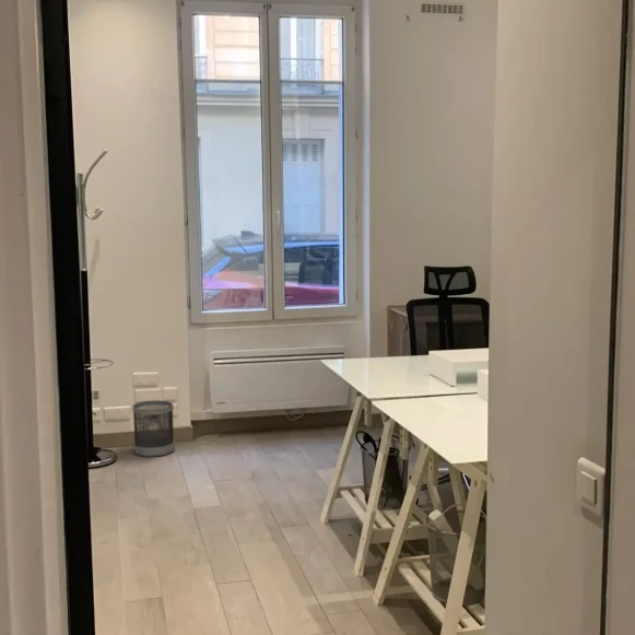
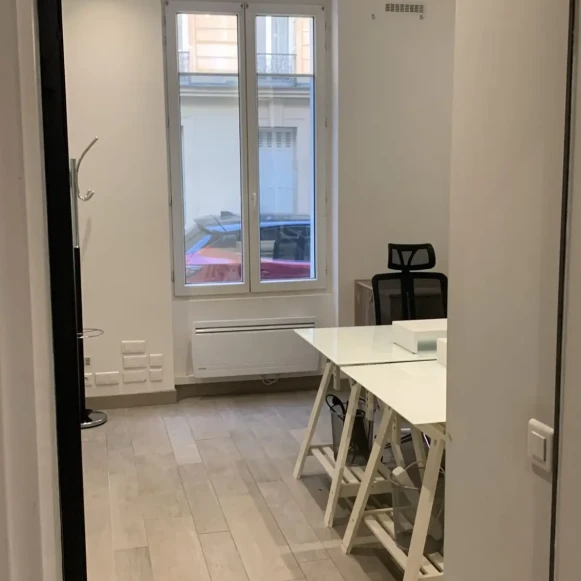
- wastebasket [131,399,176,458]
